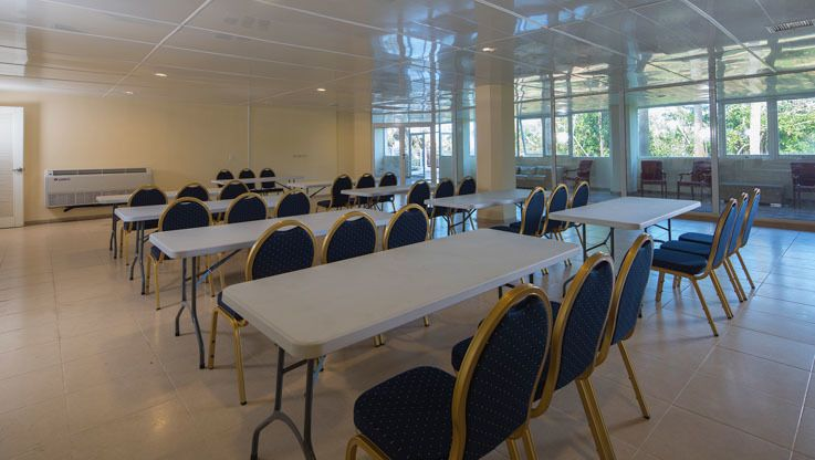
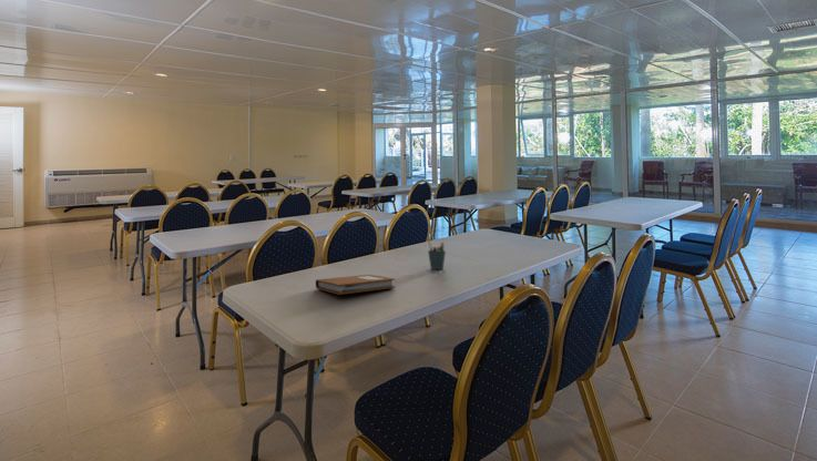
+ pen holder [427,239,447,270]
+ notebook [315,274,396,296]
